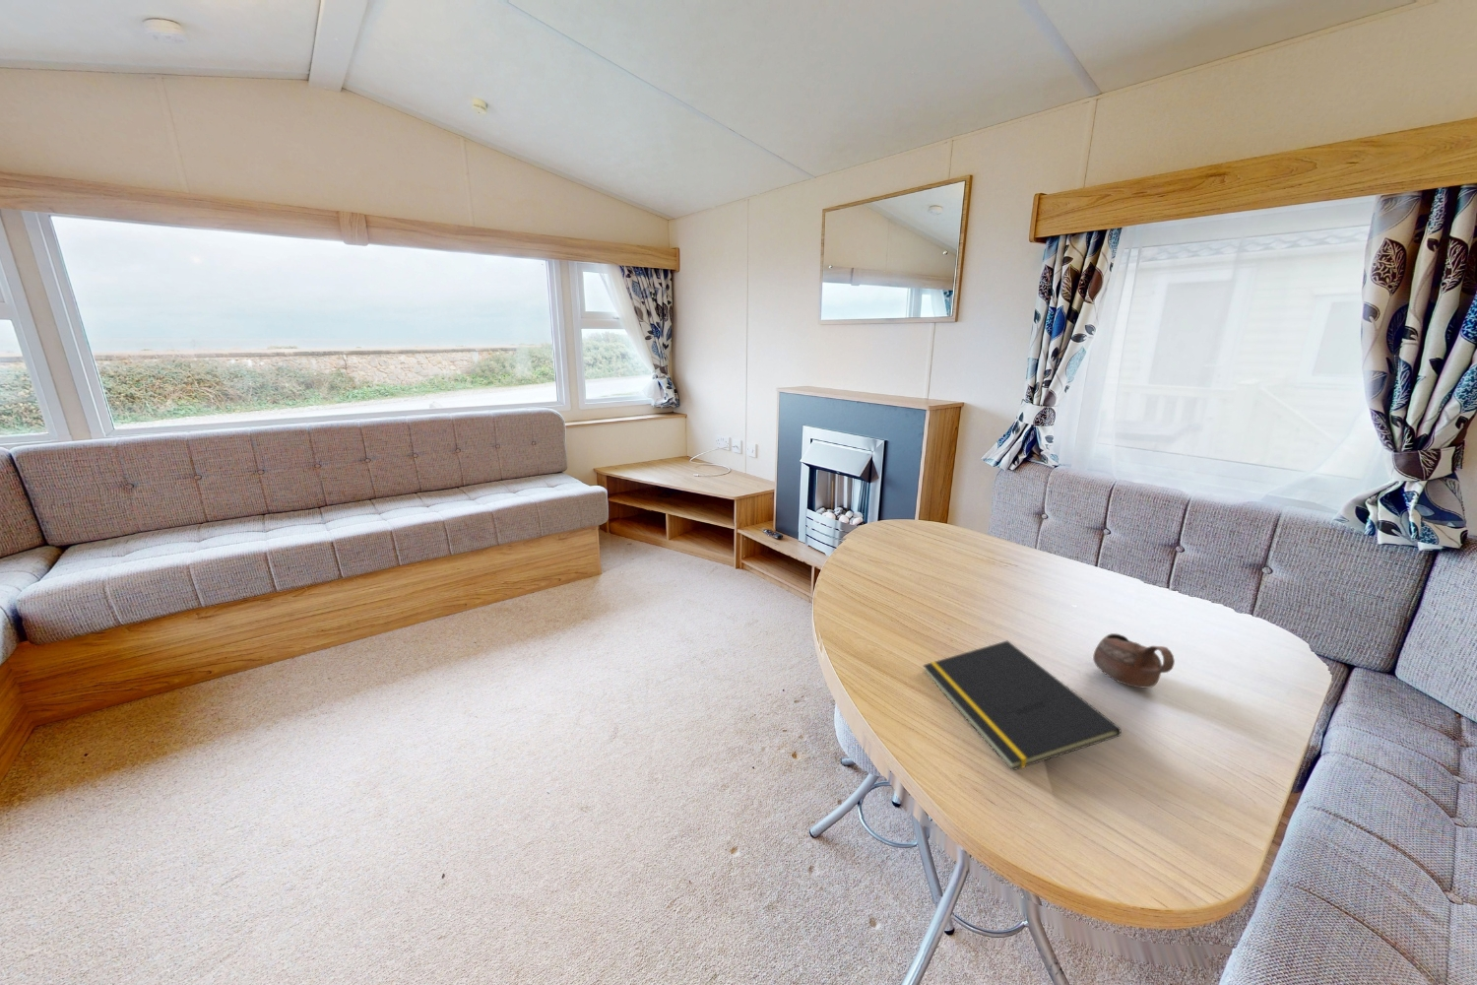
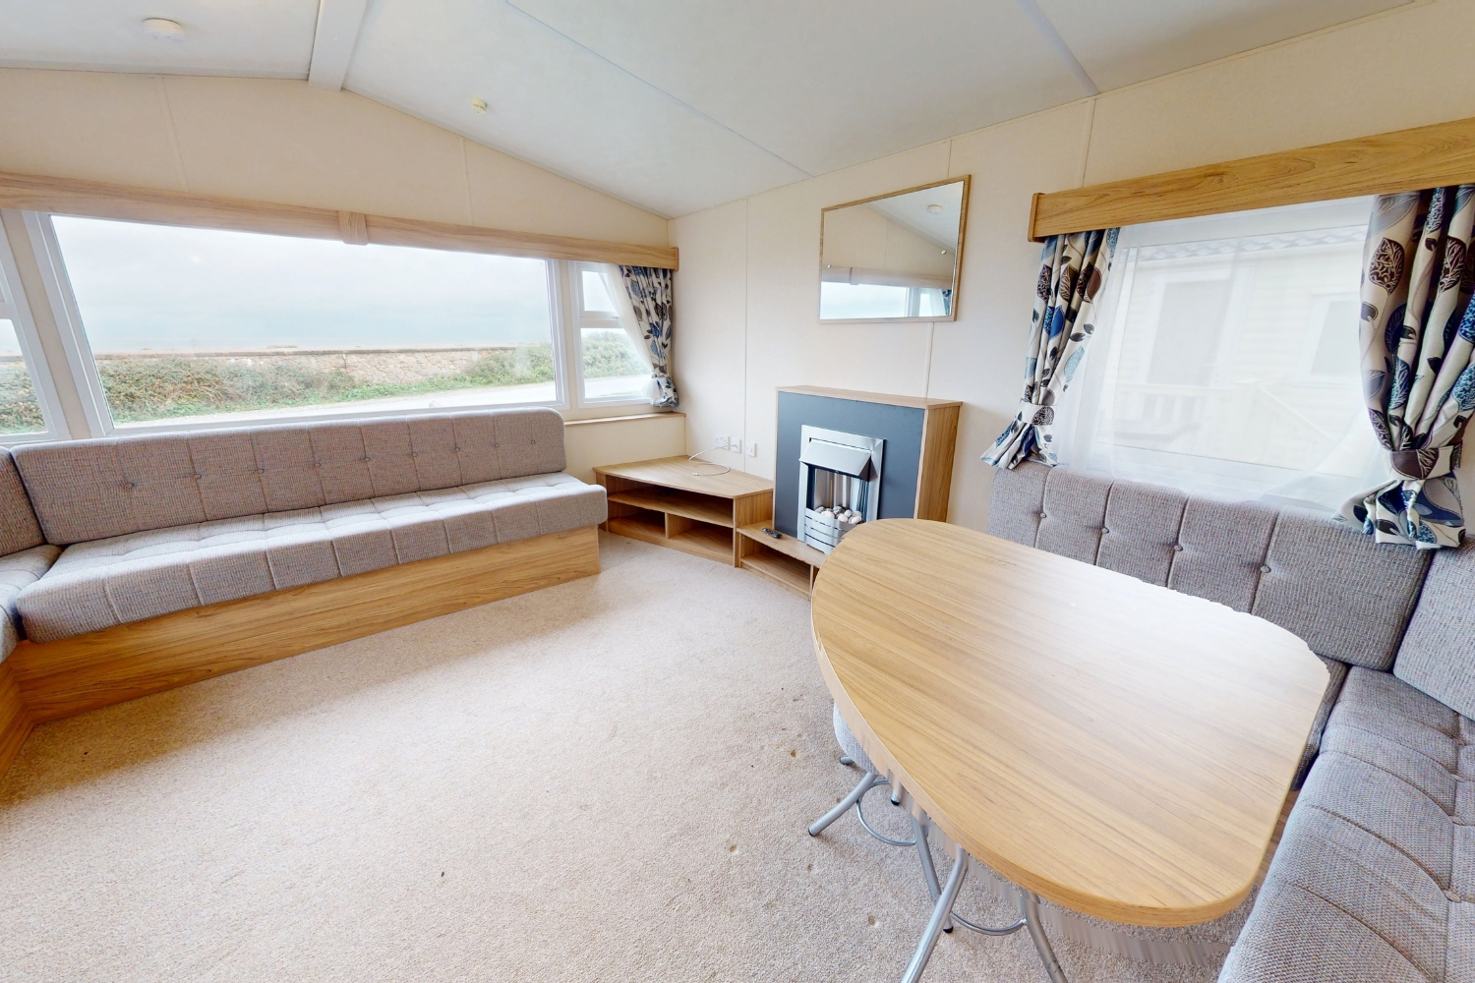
- cup [1092,632,1176,689]
- notepad [922,640,1122,772]
